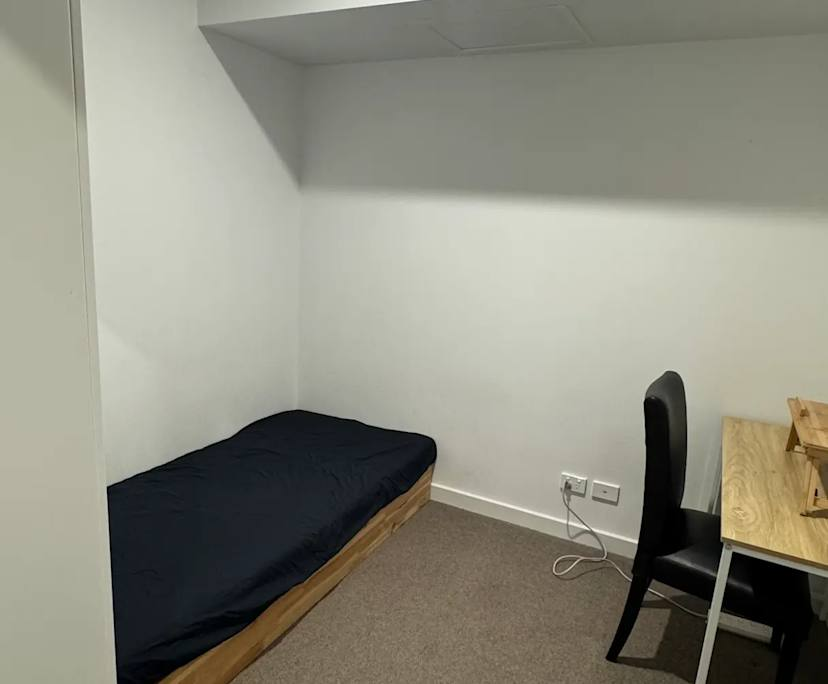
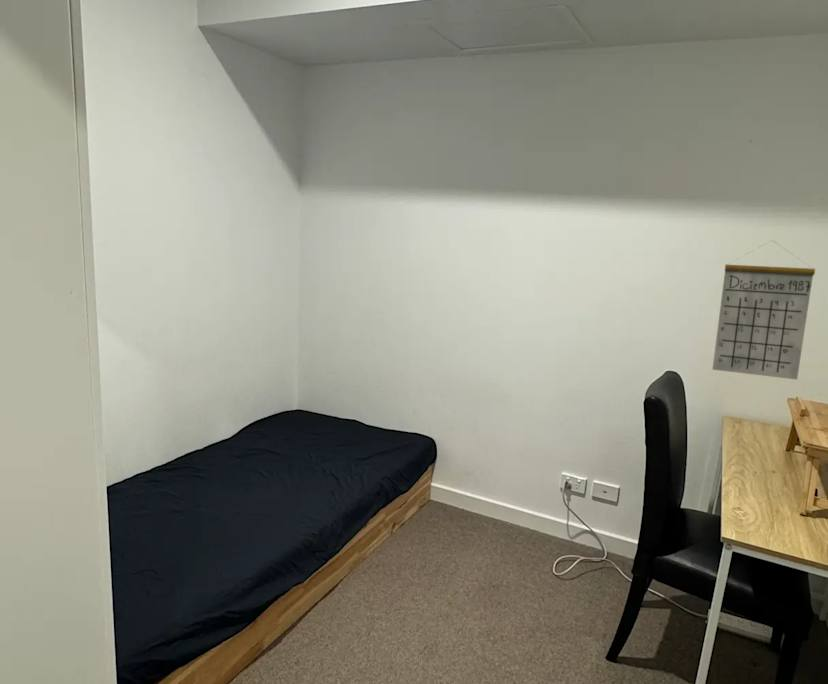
+ calendar [711,239,816,381]
